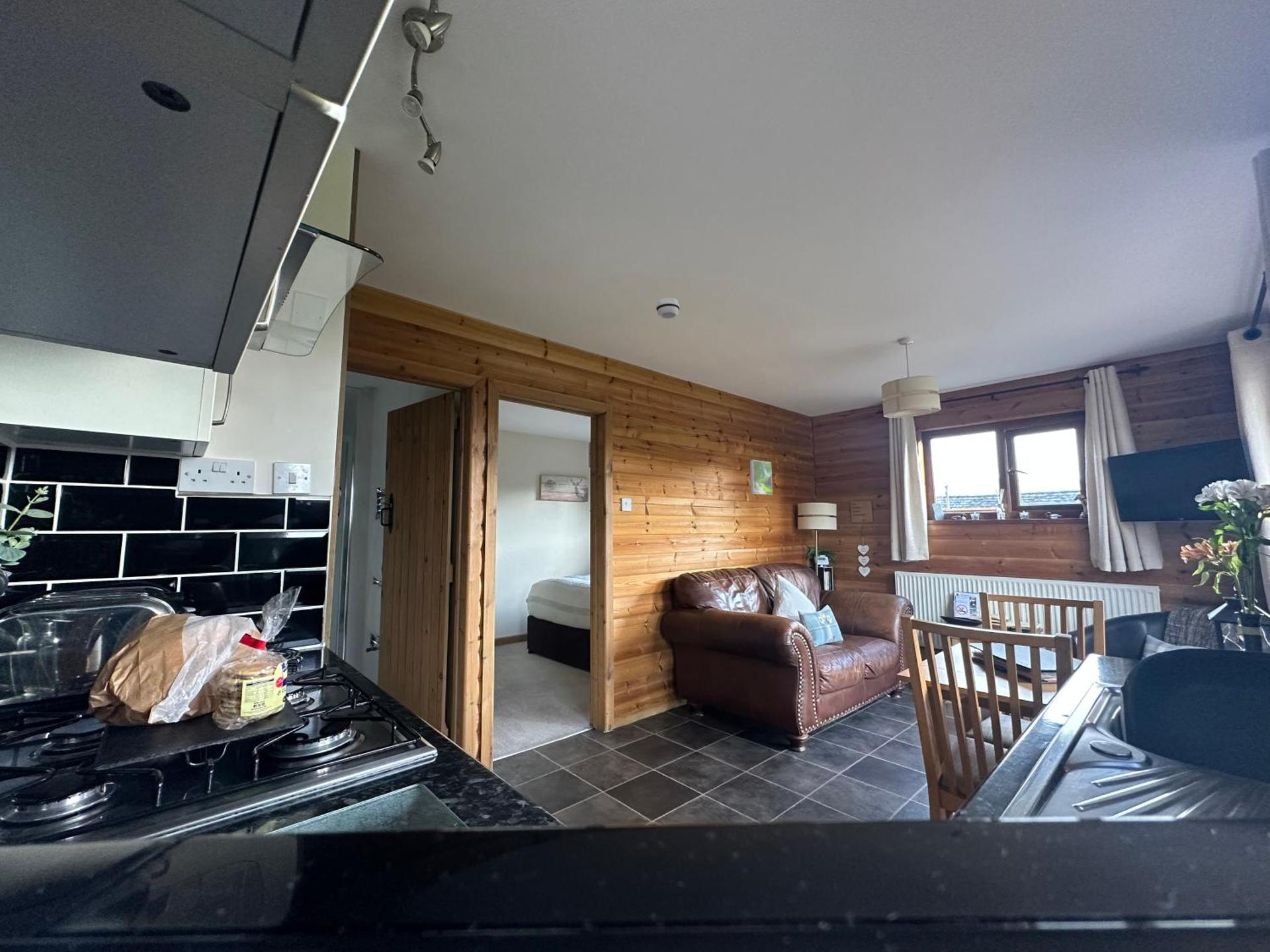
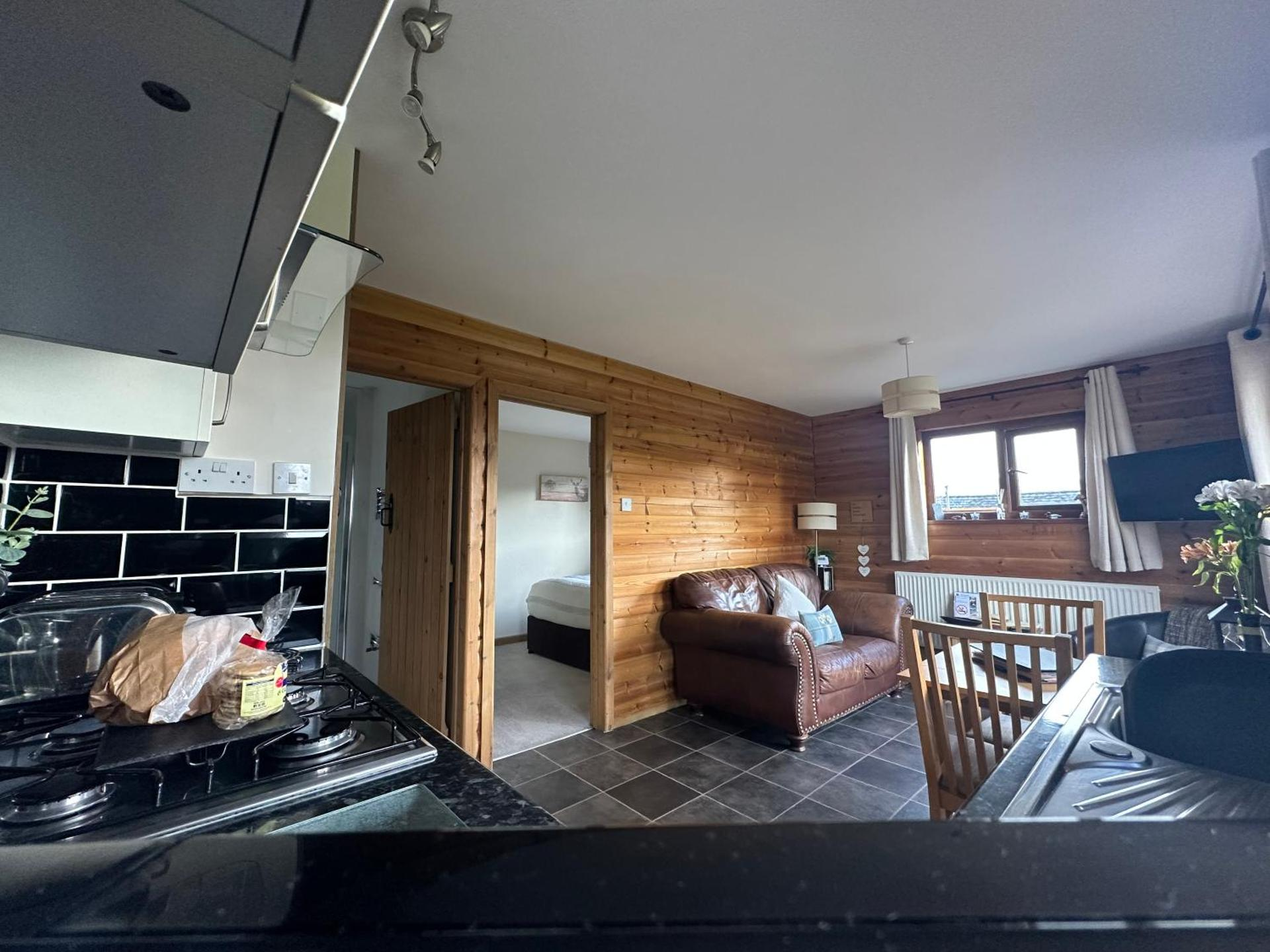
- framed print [749,459,773,495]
- smoke detector [656,297,681,319]
